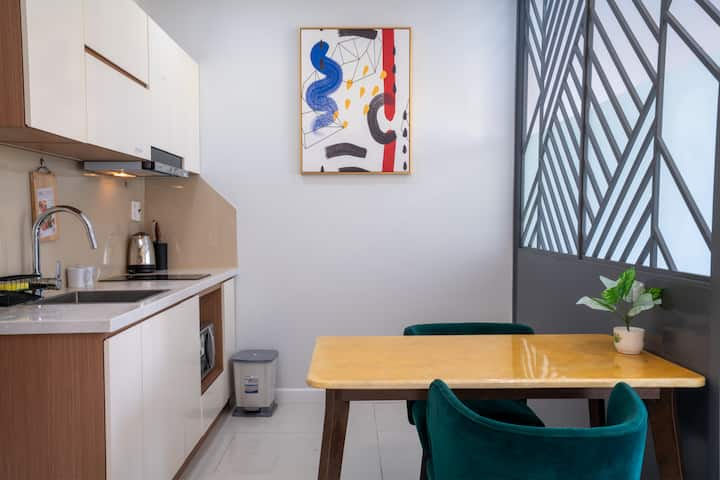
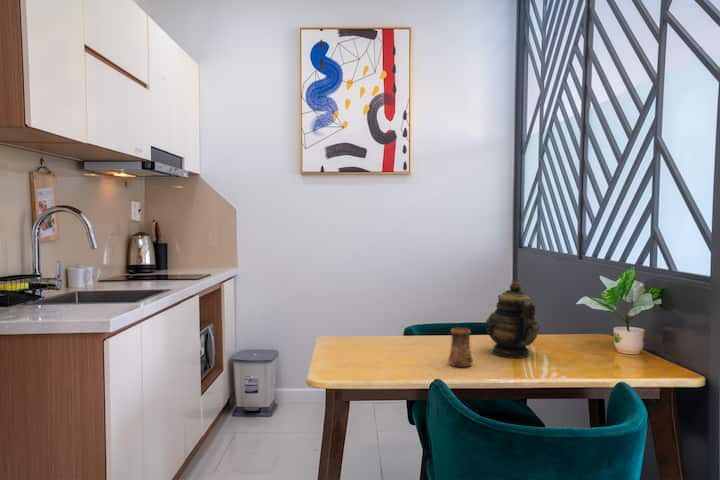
+ cup [448,327,474,368]
+ teapot [484,281,541,359]
